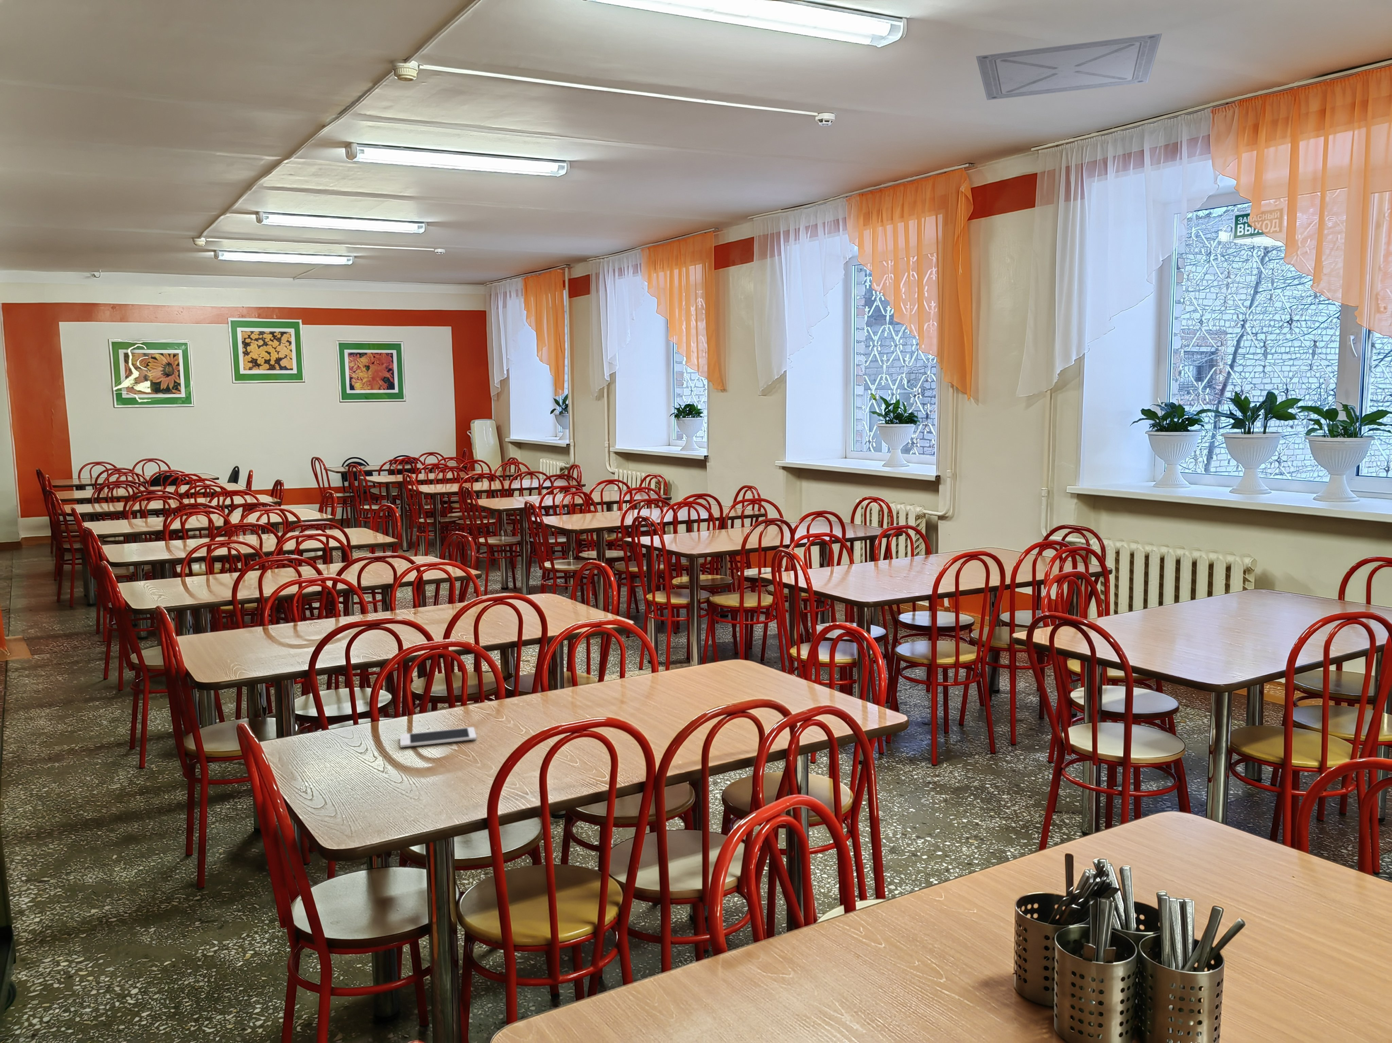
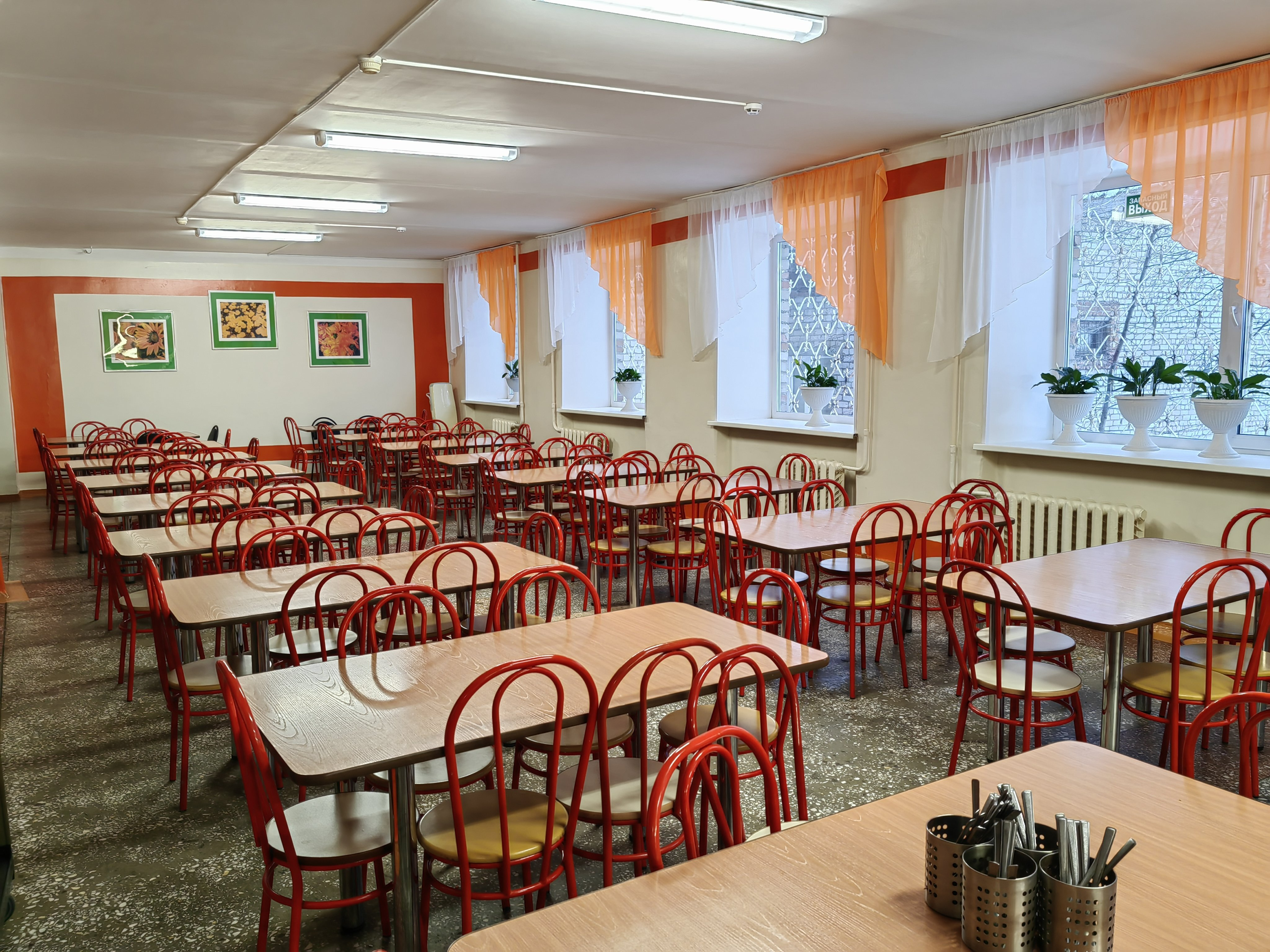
- cell phone [400,726,477,748]
- ceiling vent [975,33,1163,101]
